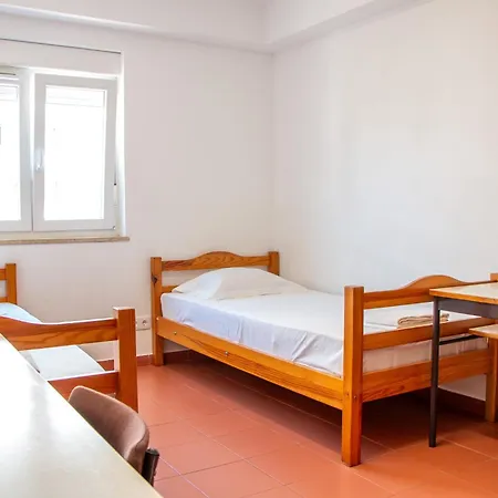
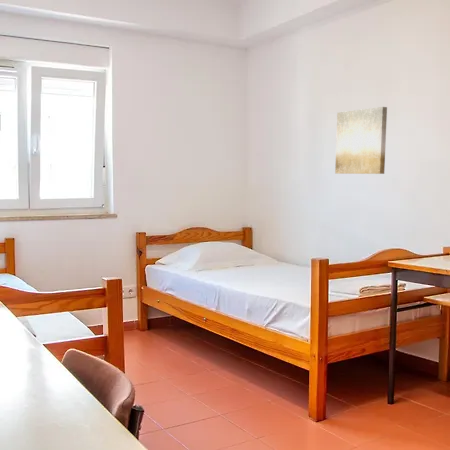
+ wall art [334,106,388,175]
